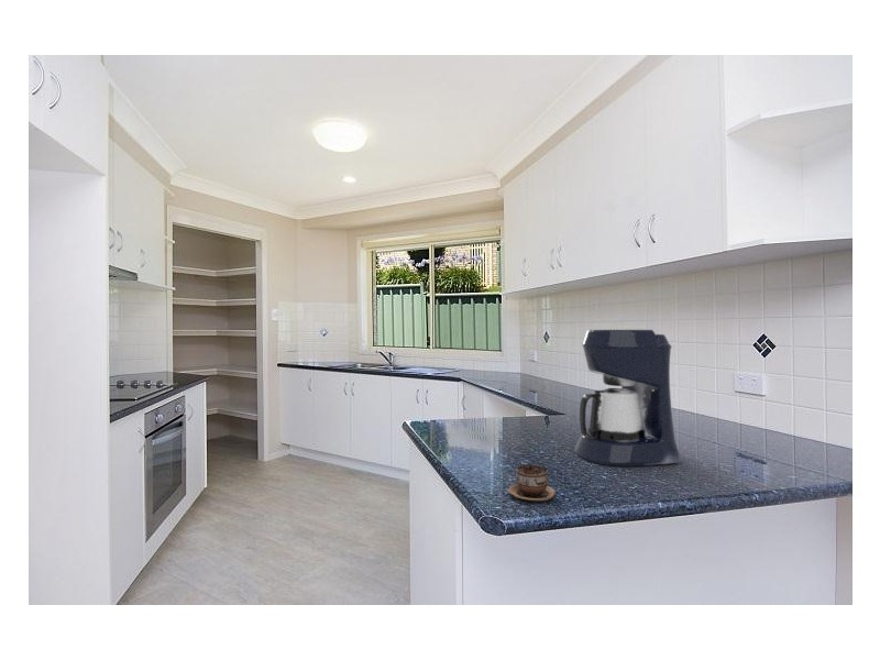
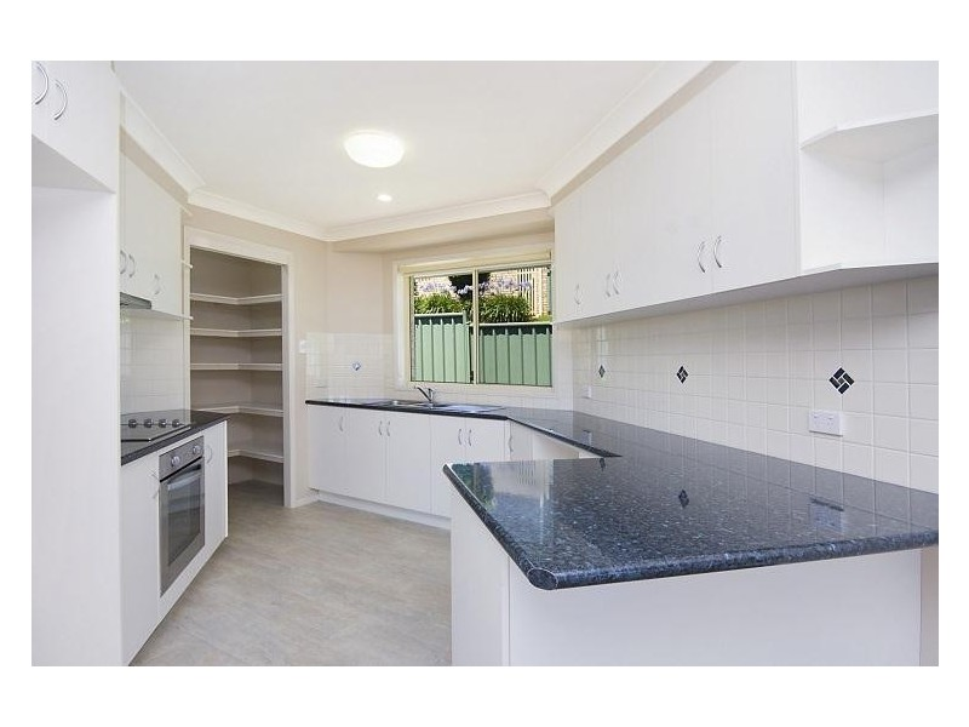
- cup [507,463,557,502]
- coffee maker [573,328,682,468]
